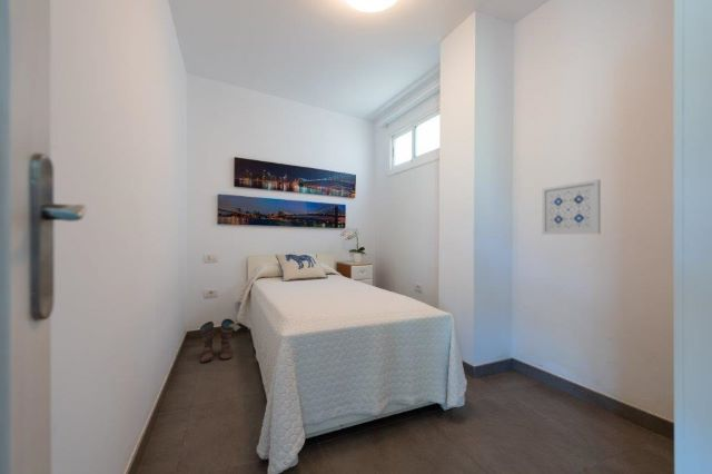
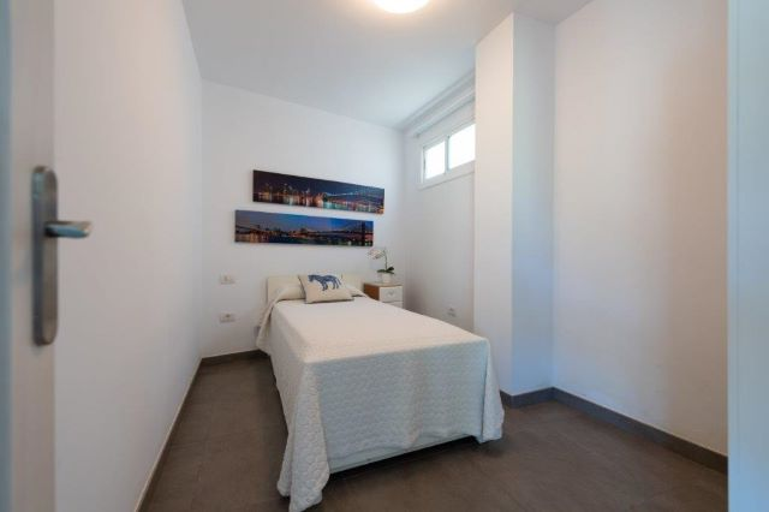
- boots [199,317,241,364]
- wall art [541,178,602,236]
